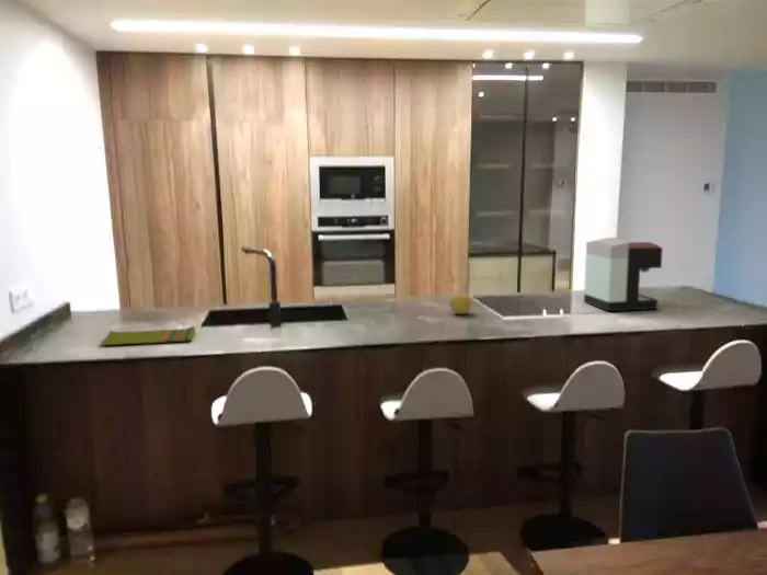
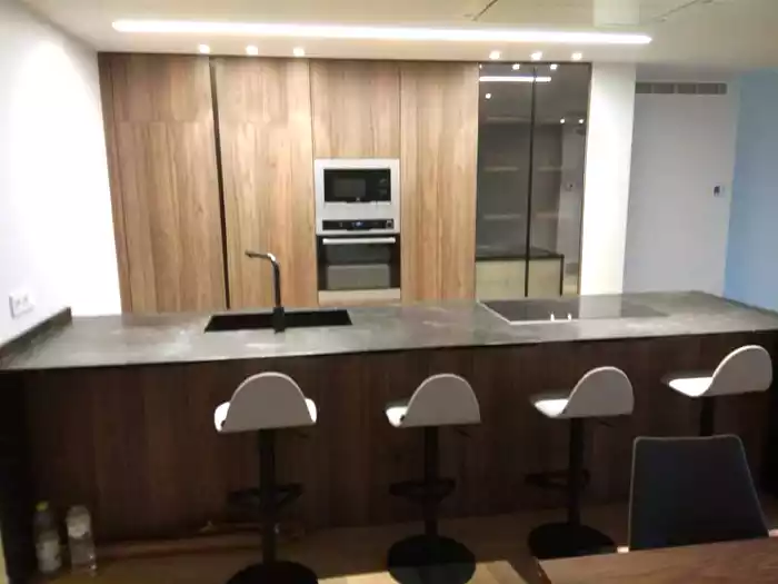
- coffee maker [583,237,664,312]
- fruit [448,292,473,315]
- dish towel [100,325,197,347]
